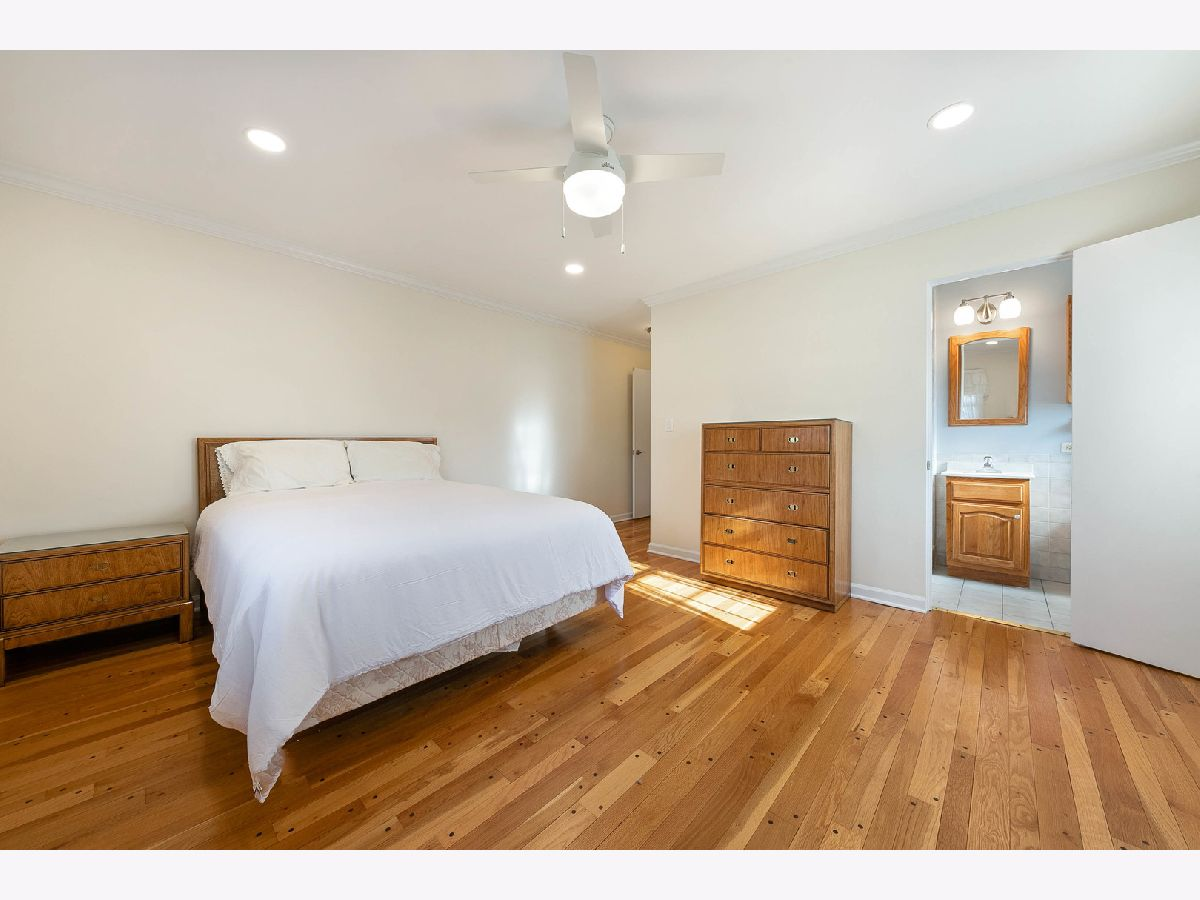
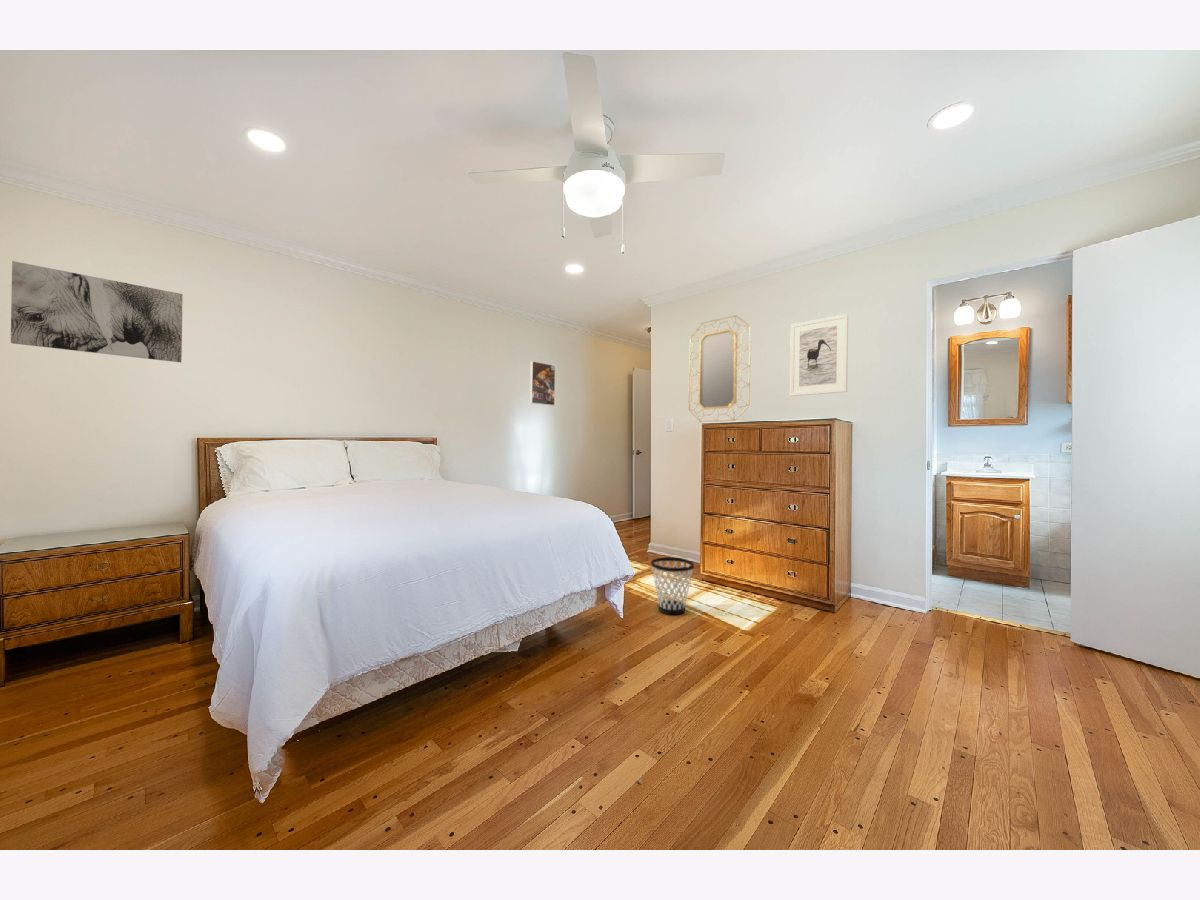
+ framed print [529,360,556,407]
+ home mirror [687,314,752,423]
+ wastebasket [650,556,695,616]
+ wall art [10,260,184,363]
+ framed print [789,313,849,397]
